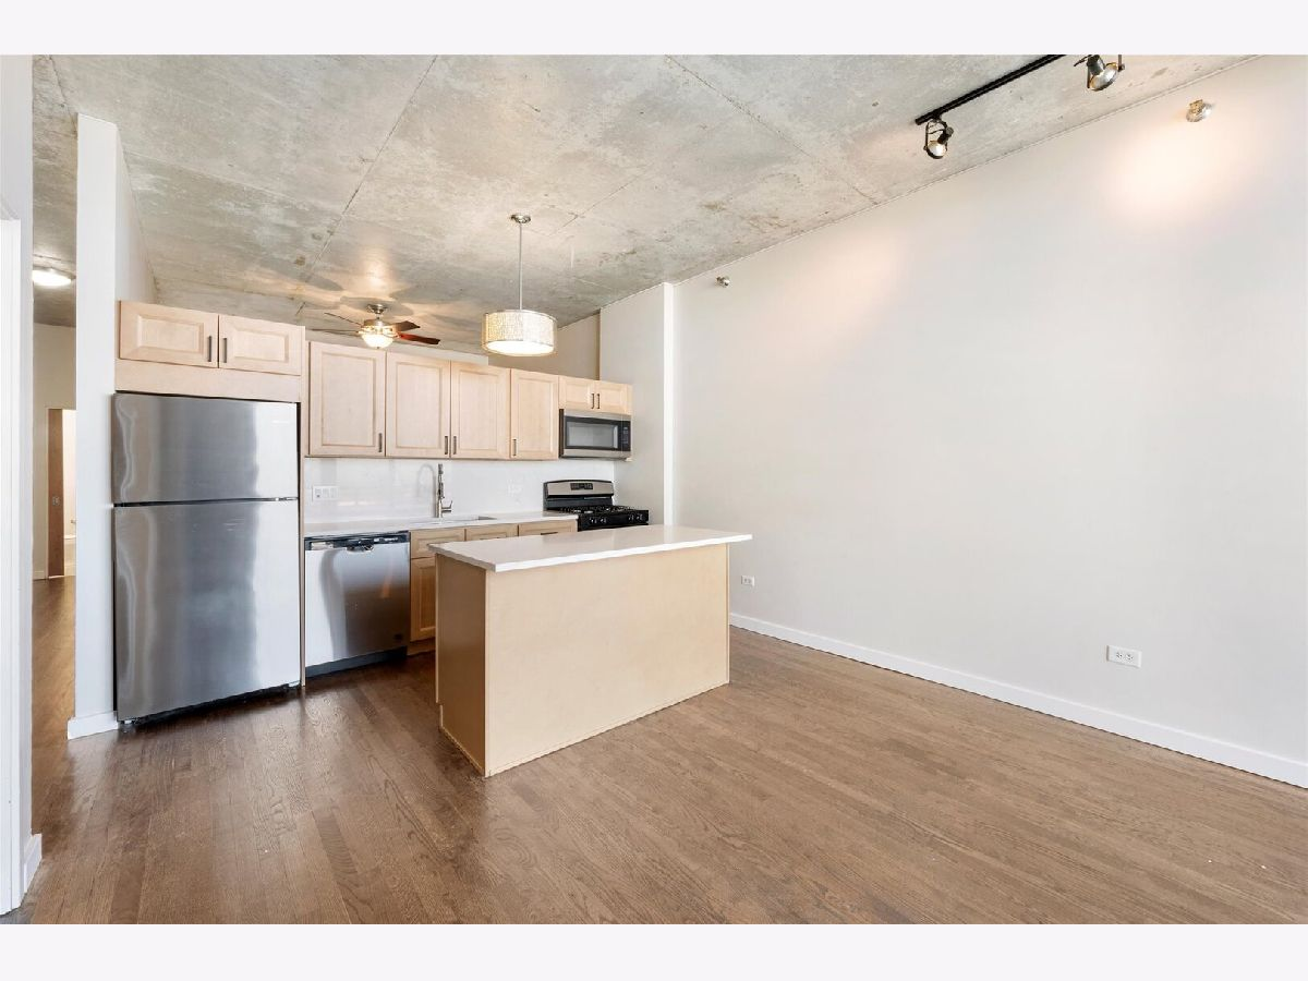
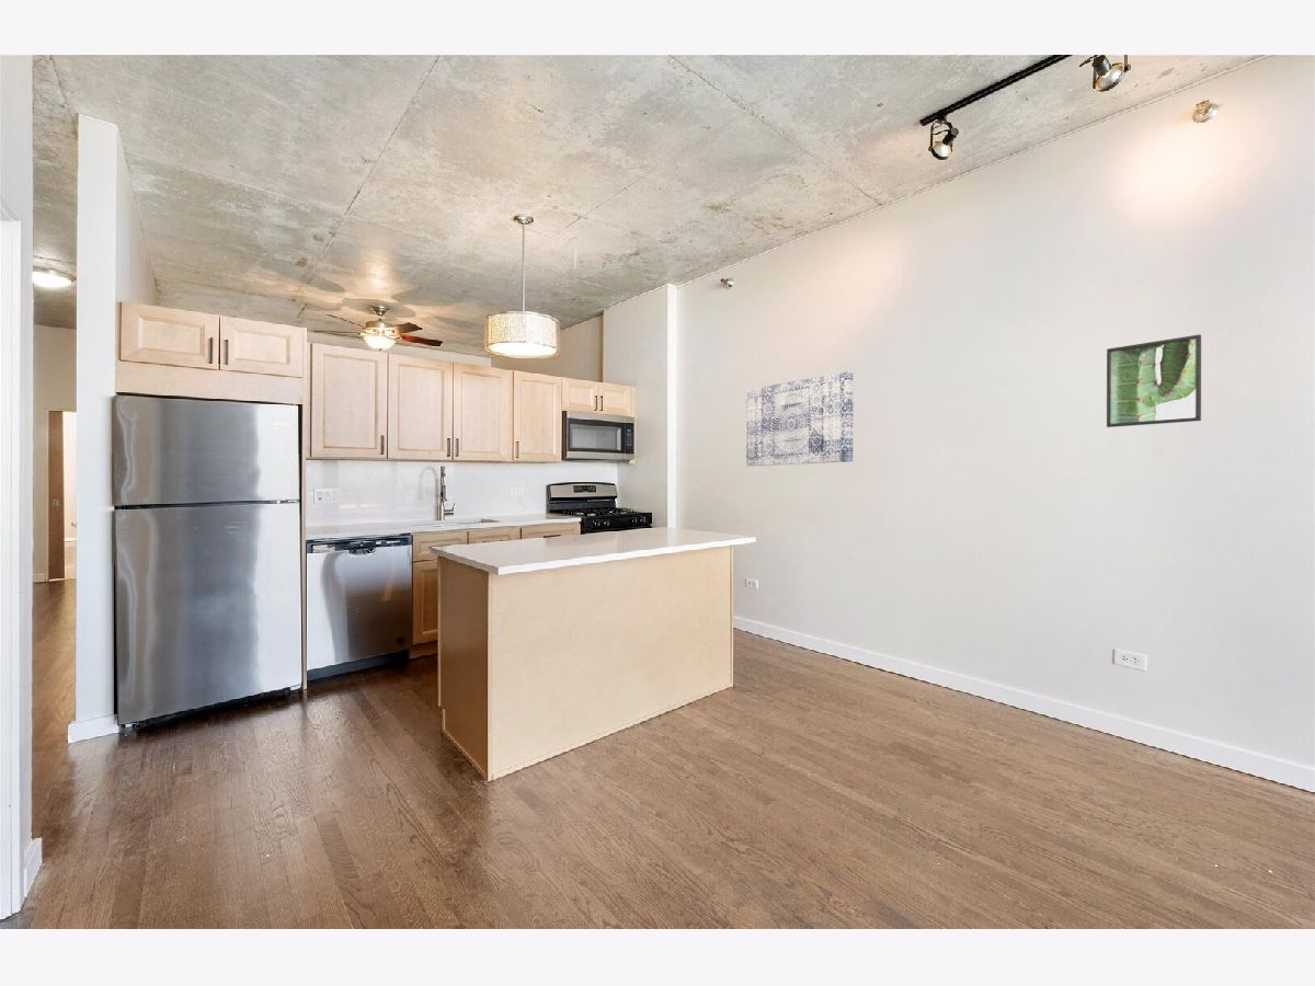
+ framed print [1106,333,1202,428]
+ wall art [745,370,854,467]
